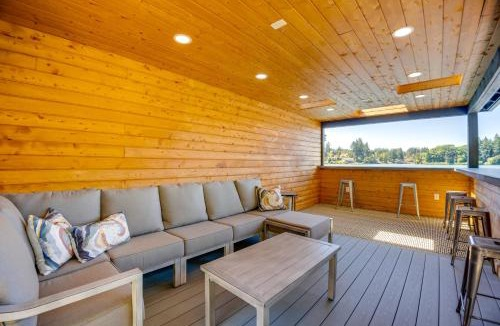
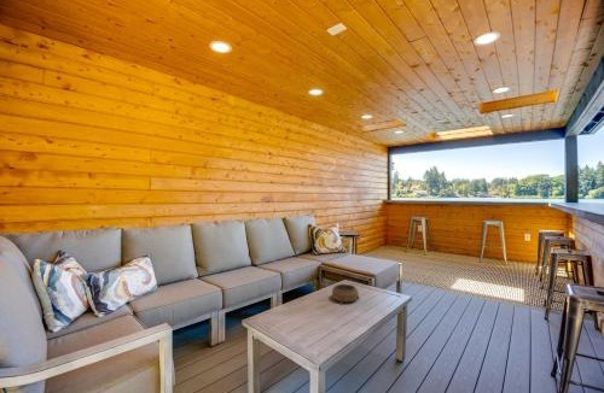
+ decorative bowl [331,283,361,305]
